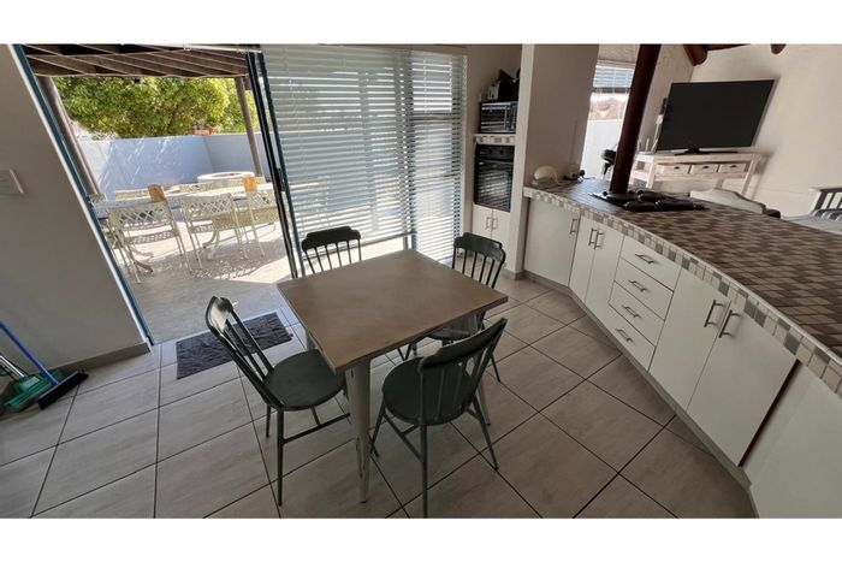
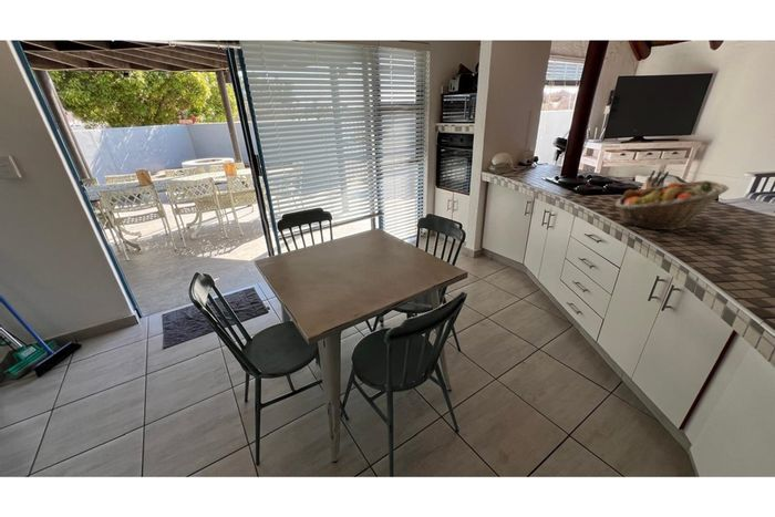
+ fruit basket [614,179,730,231]
+ knife block [640,169,670,189]
